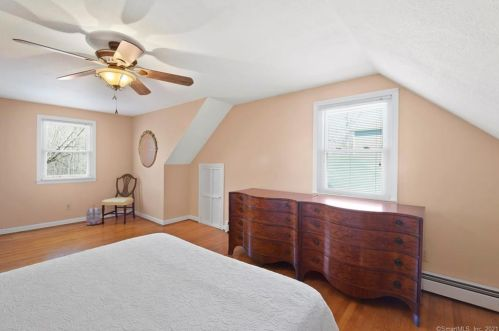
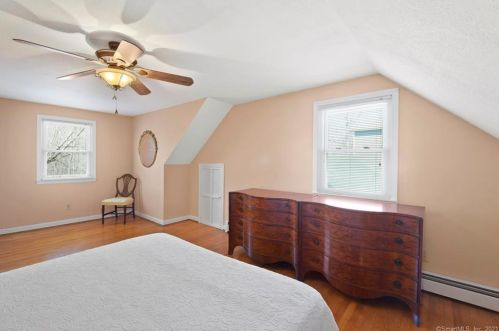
- backpack [84,204,103,226]
